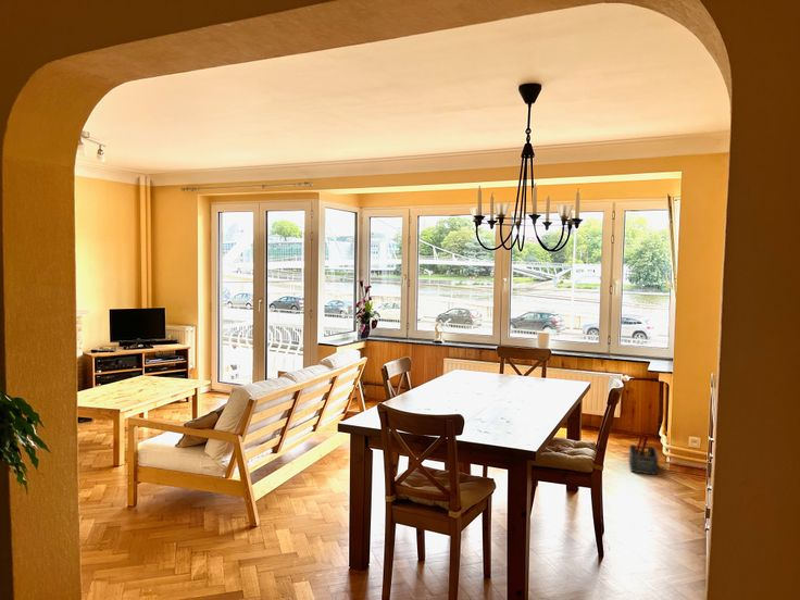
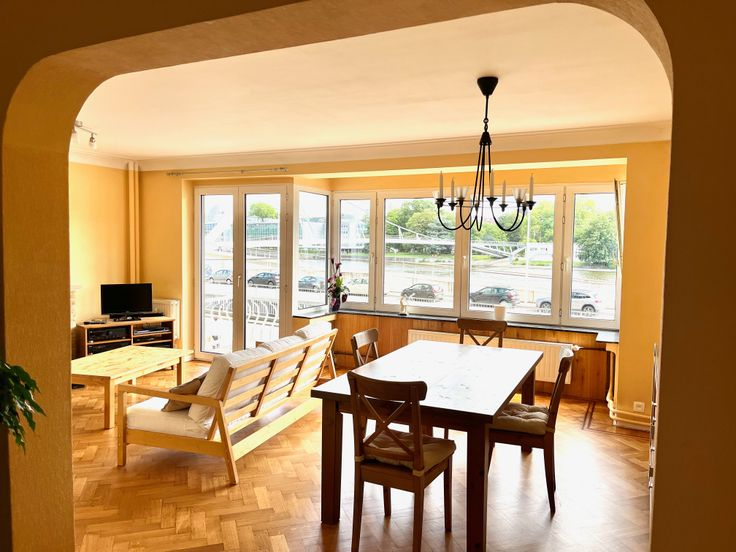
- storage bin [628,443,660,476]
